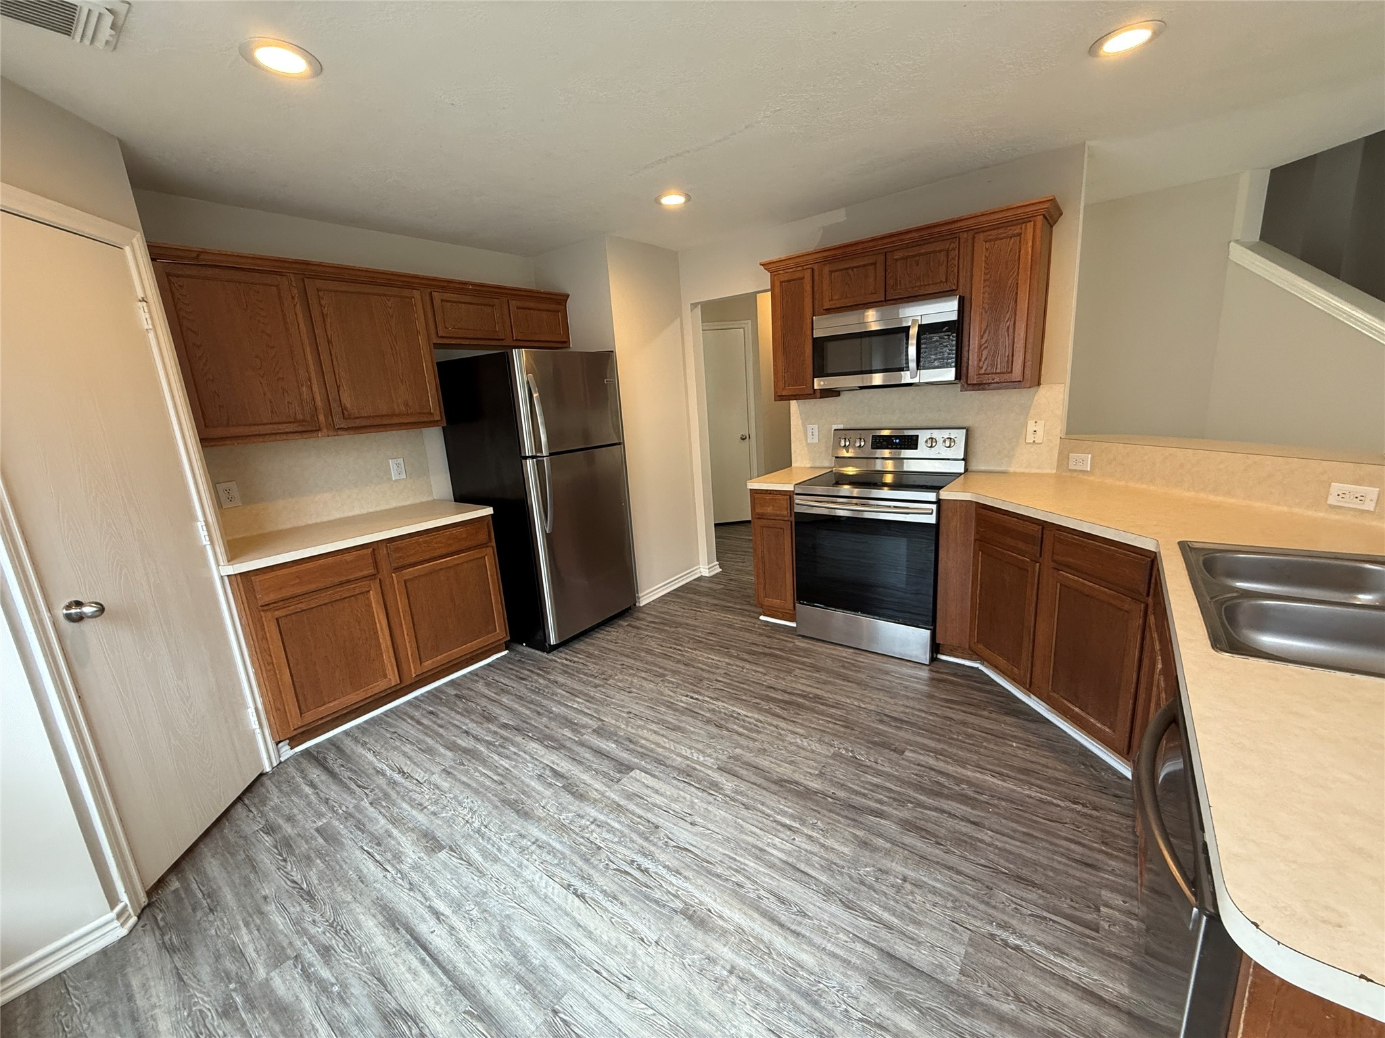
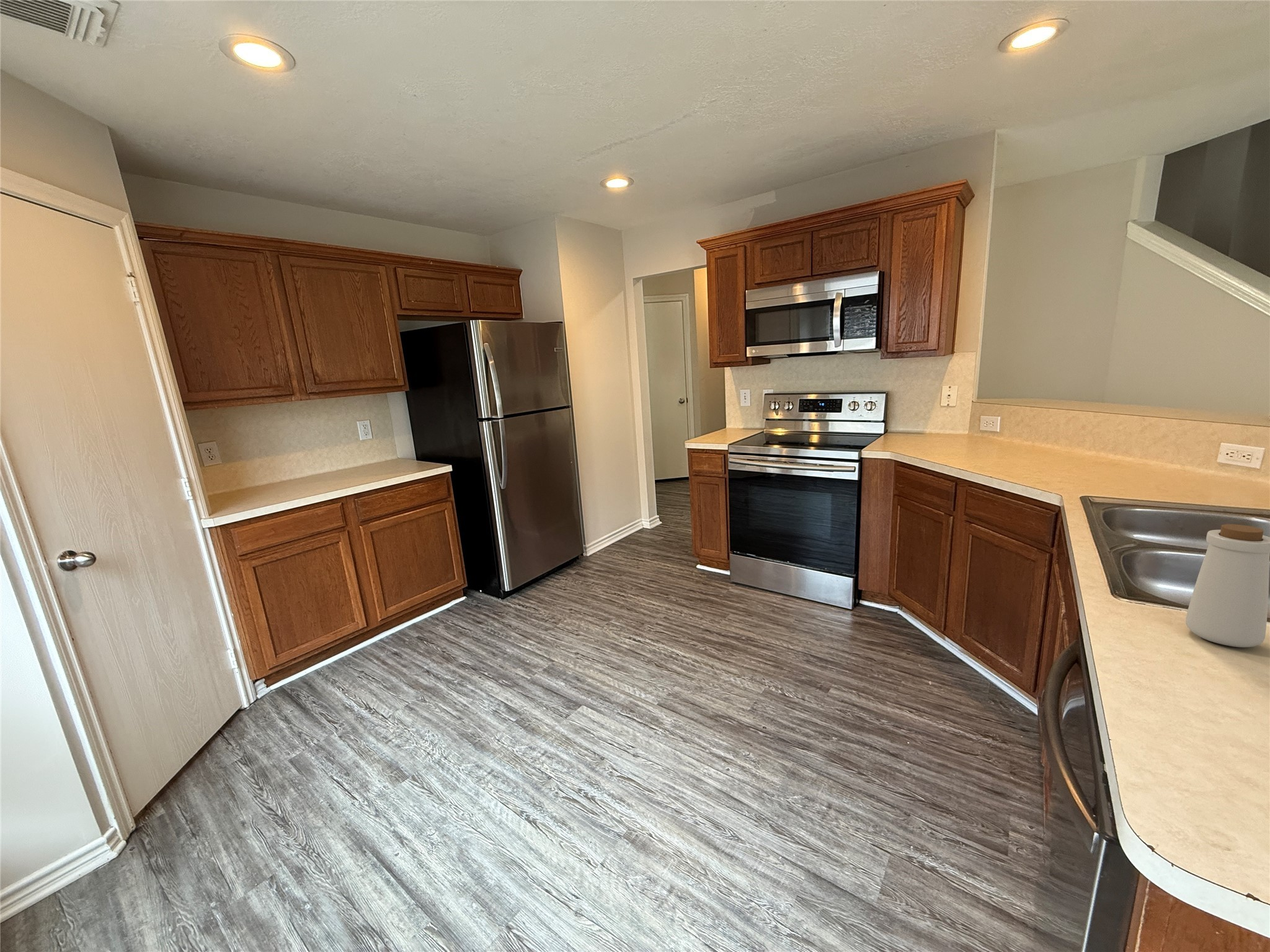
+ bottle [1185,524,1270,648]
